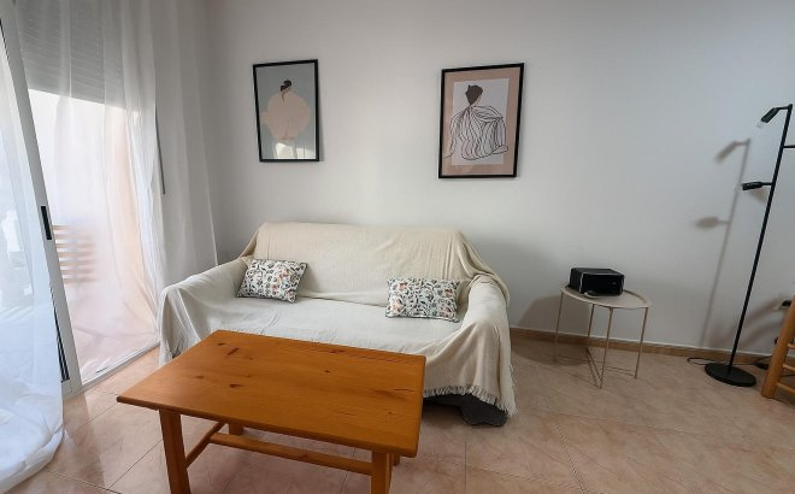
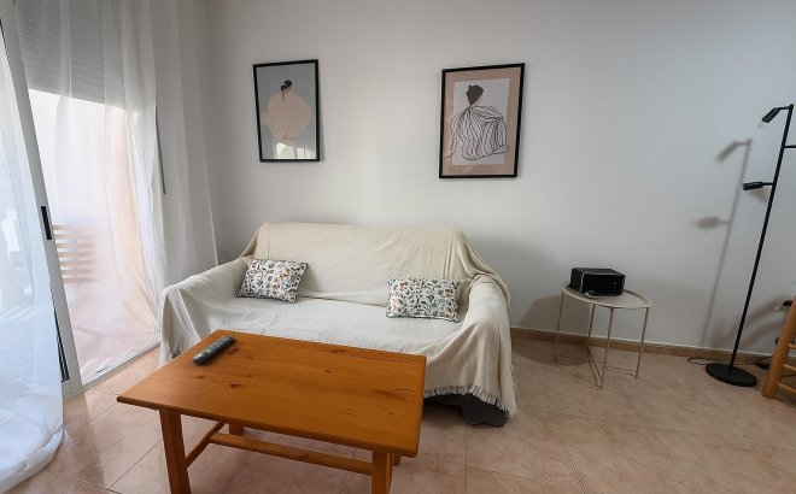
+ remote control [192,335,235,365]
